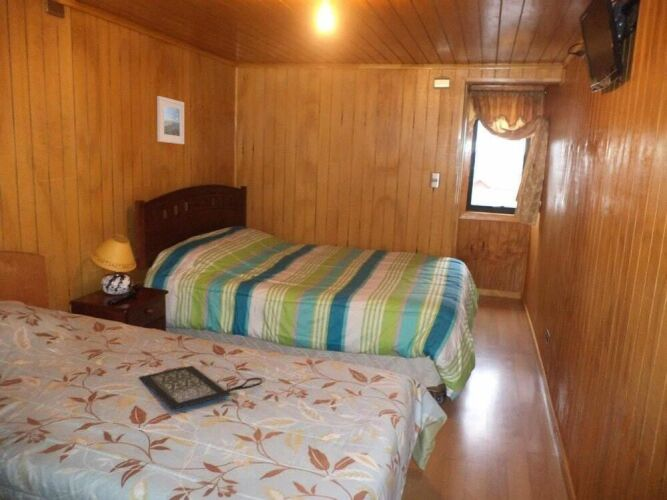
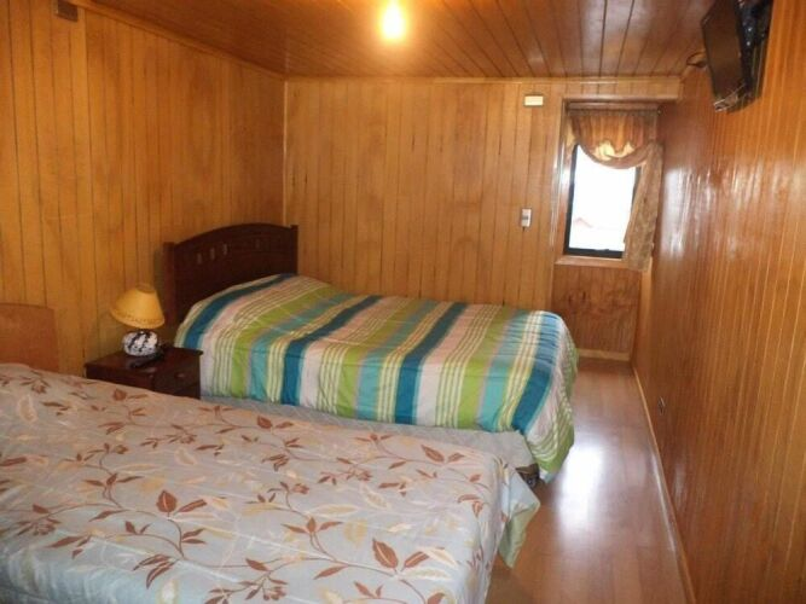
- clutch bag [138,365,263,411]
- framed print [156,95,185,145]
